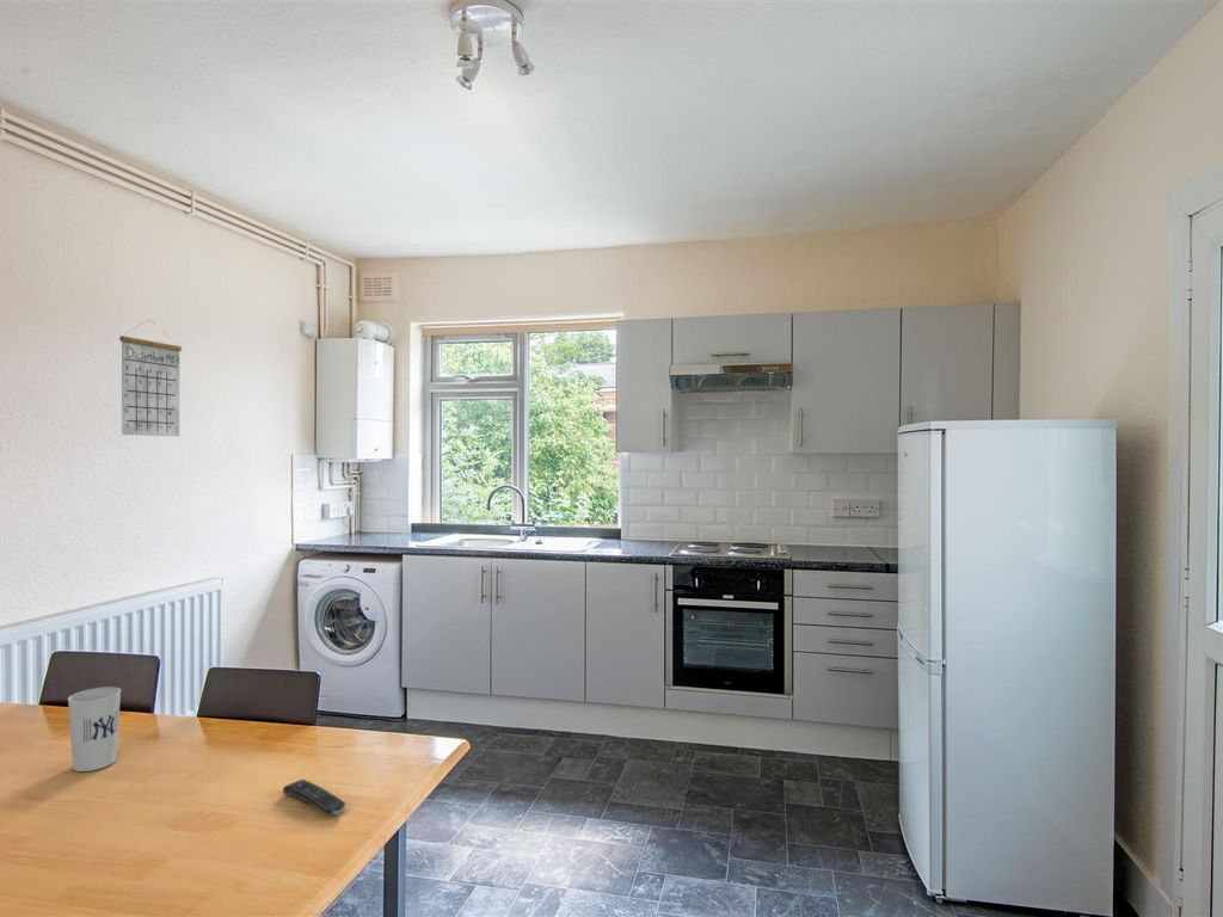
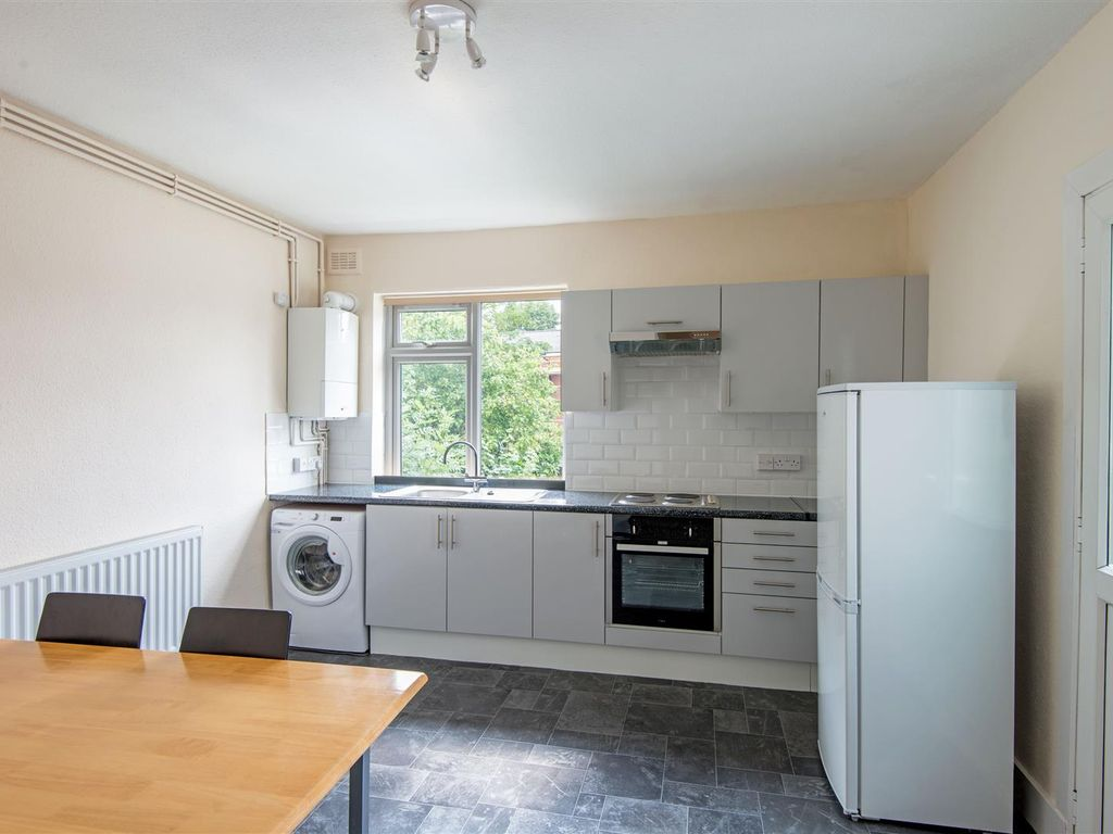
- cup [67,685,122,773]
- calendar [118,318,183,438]
- remote control [282,778,346,817]
